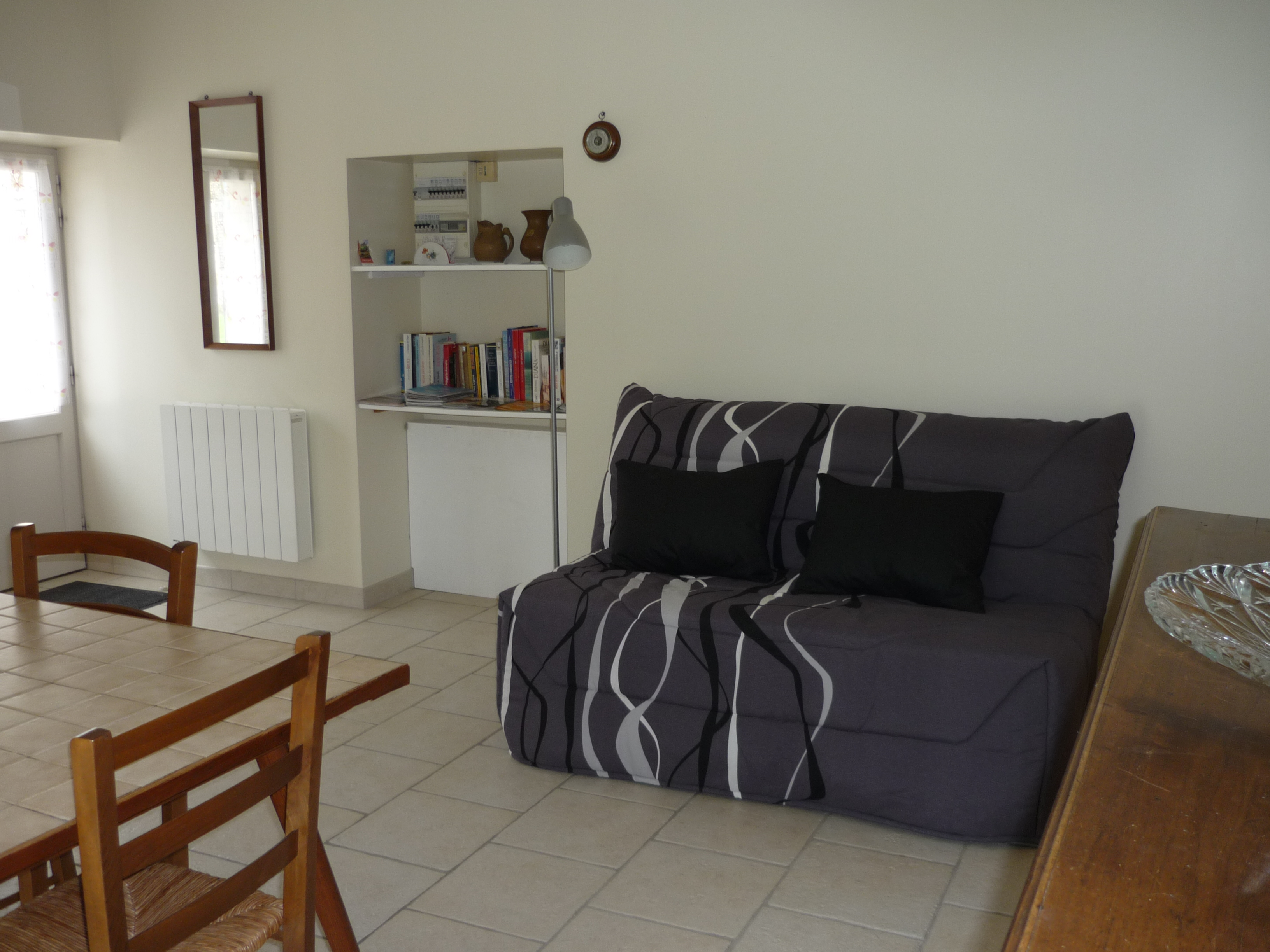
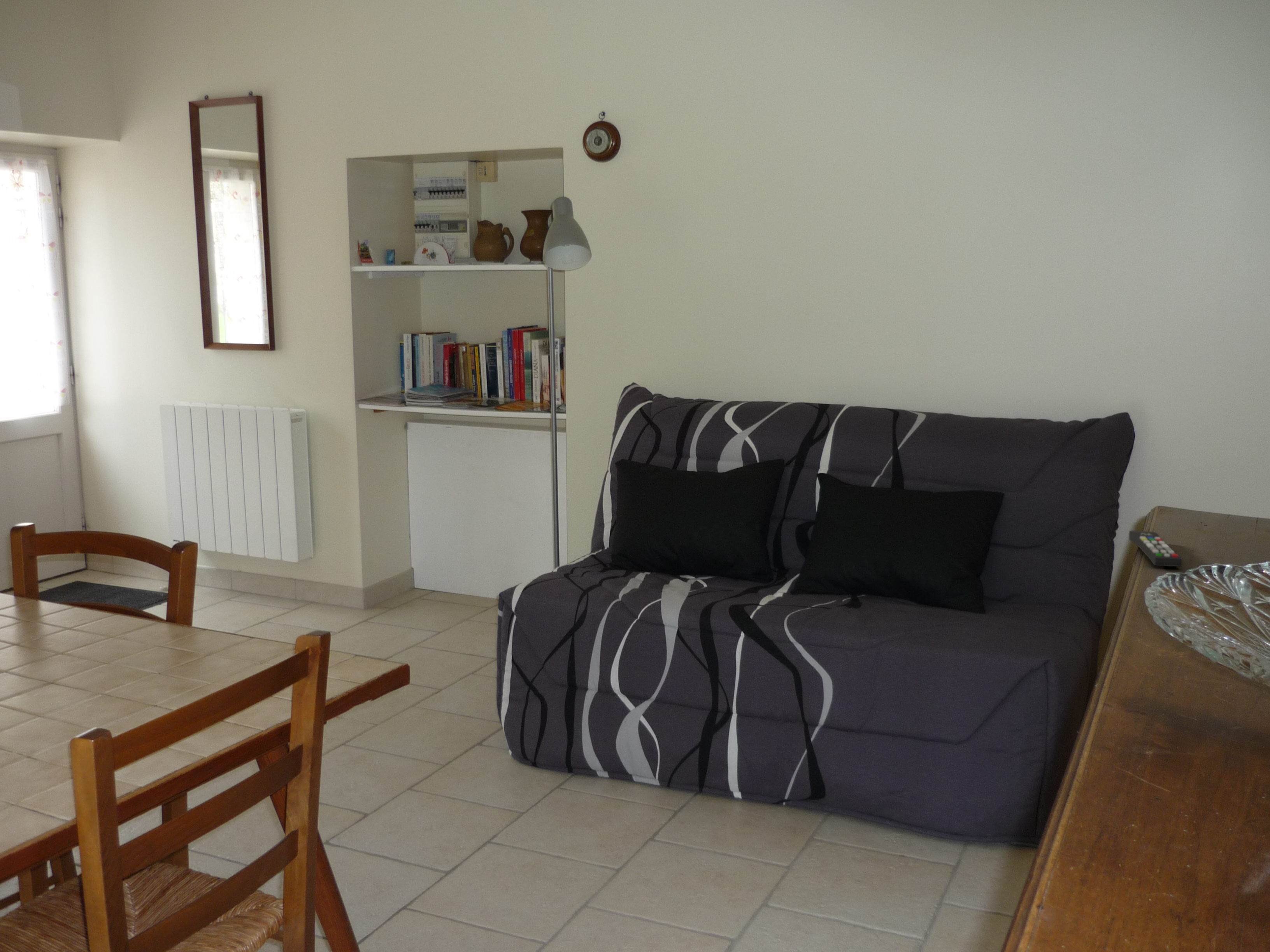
+ remote control [1129,530,1183,567]
